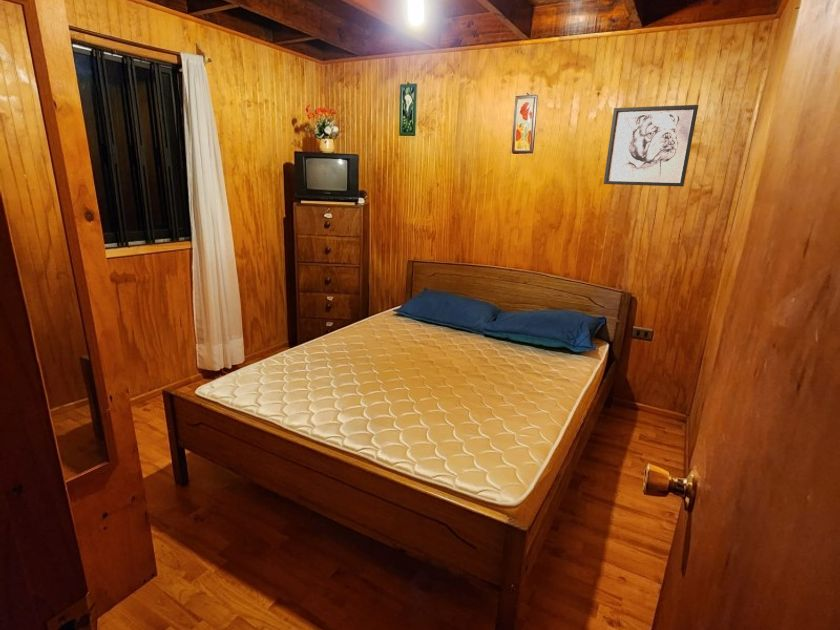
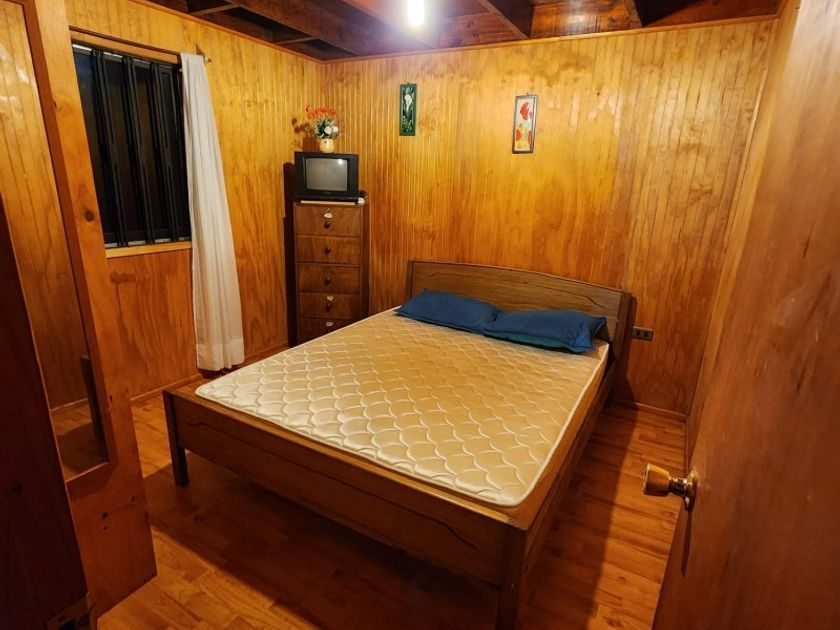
- wall art [603,104,699,188]
